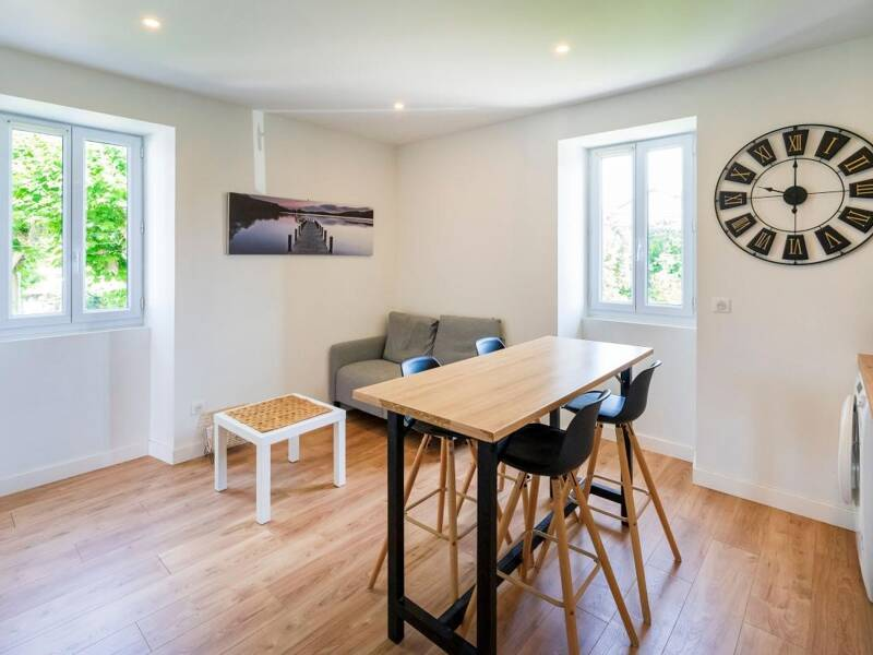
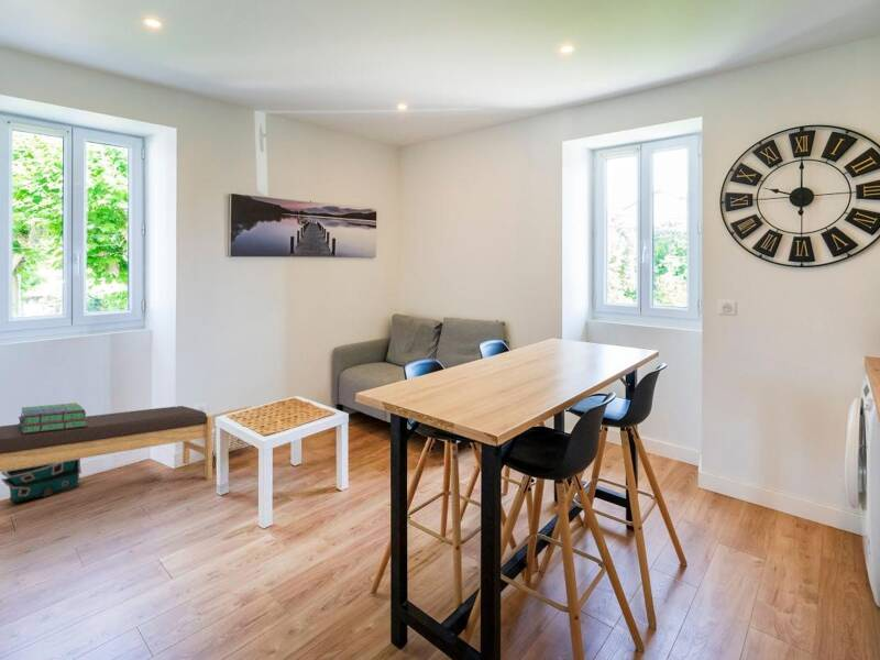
+ toy house [0,459,82,504]
+ stack of books [18,402,88,433]
+ bench [0,405,213,481]
